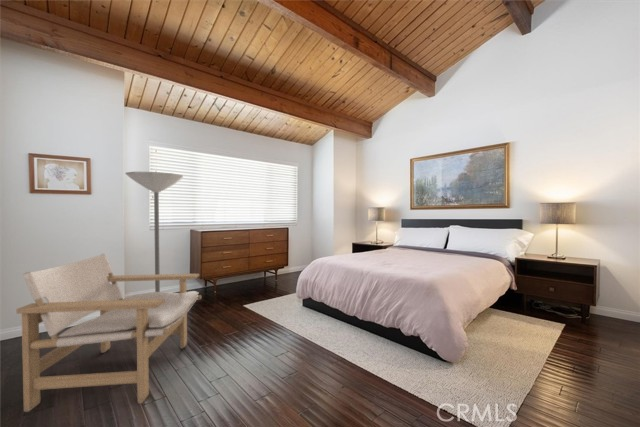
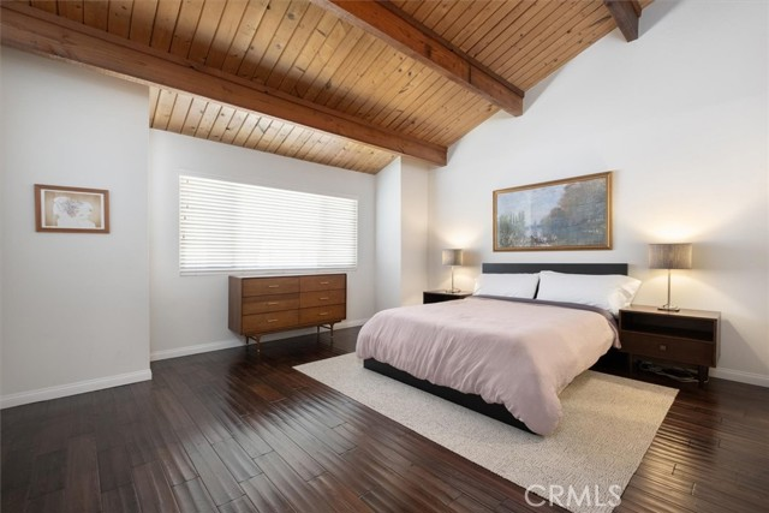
- lounge chair [15,253,202,413]
- floor lamp [124,171,184,292]
